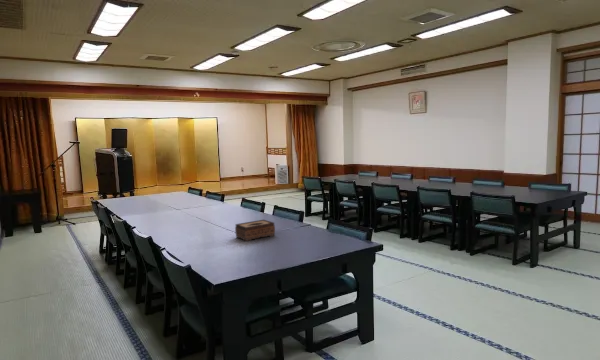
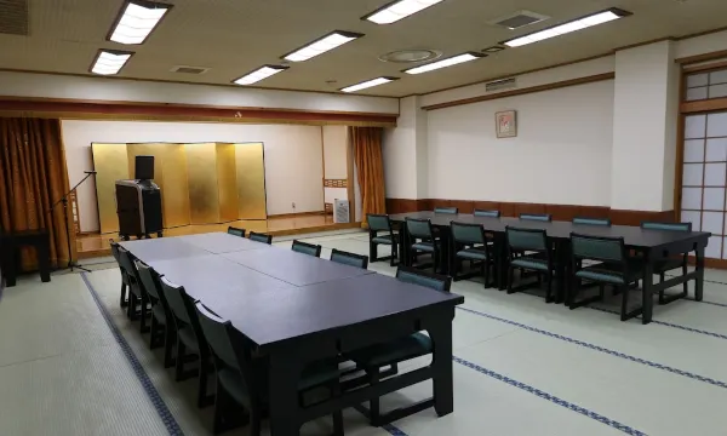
- tissue box [234,219,276,242]
